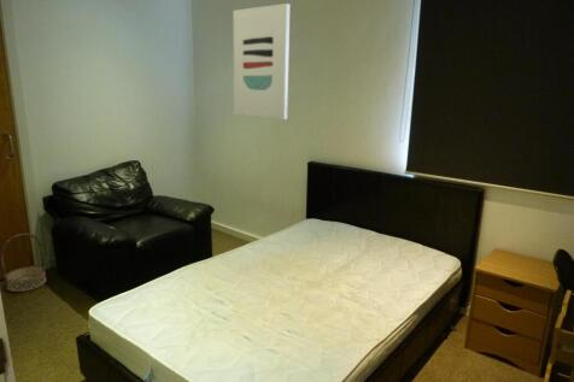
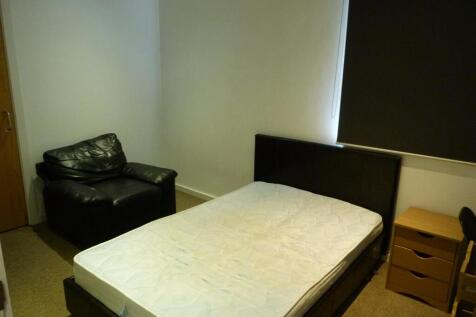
- wall art [233,2,291,121]
- basket [0,233,48,293]
